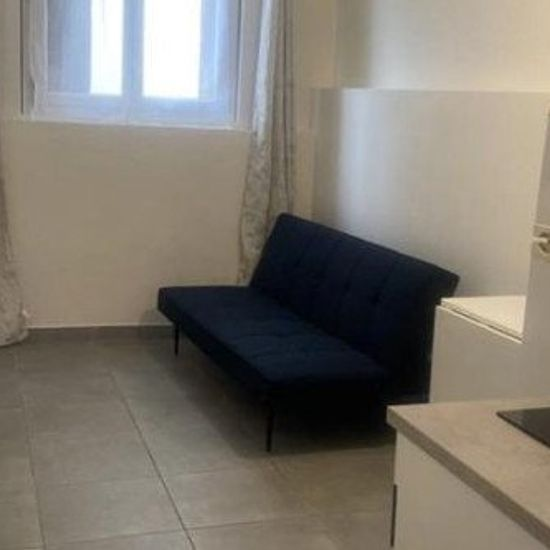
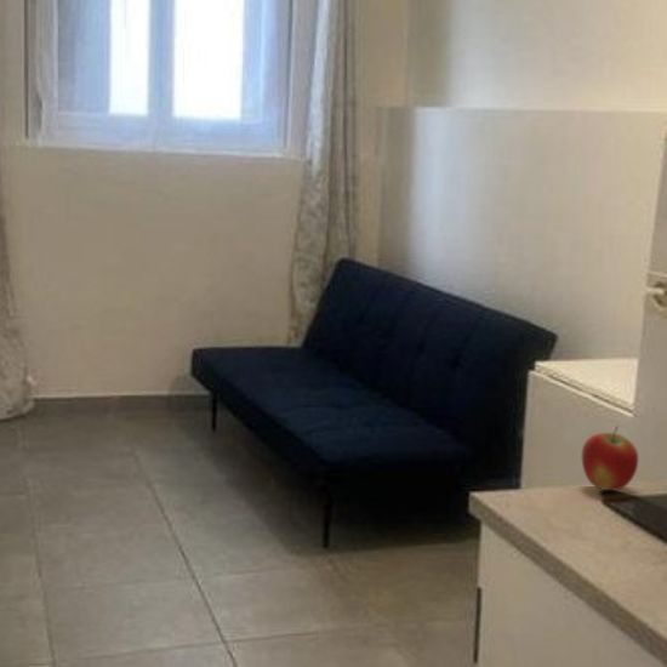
+ apple [581,426,639,491]
